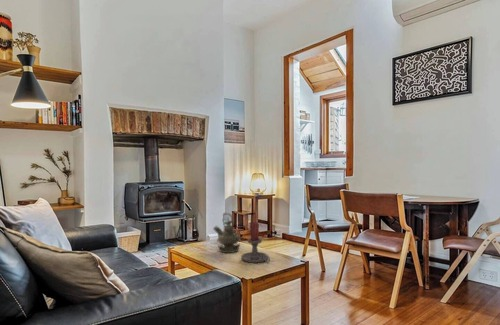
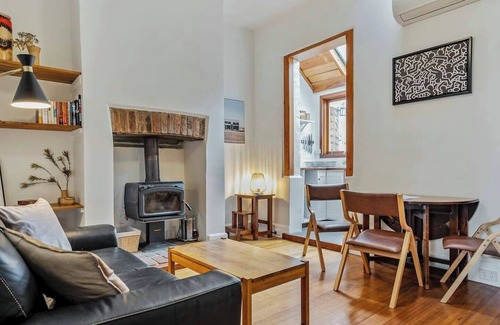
- teapot [212,211,242,254]
- candle holder [240,221,271,264]
